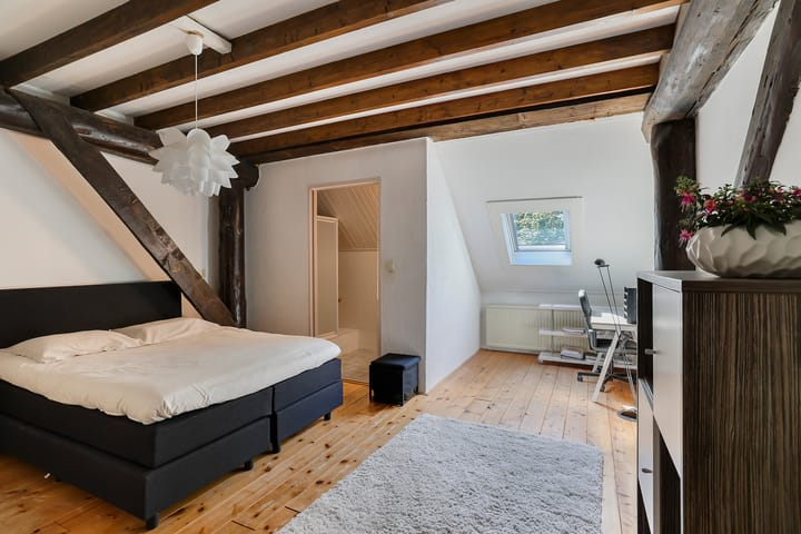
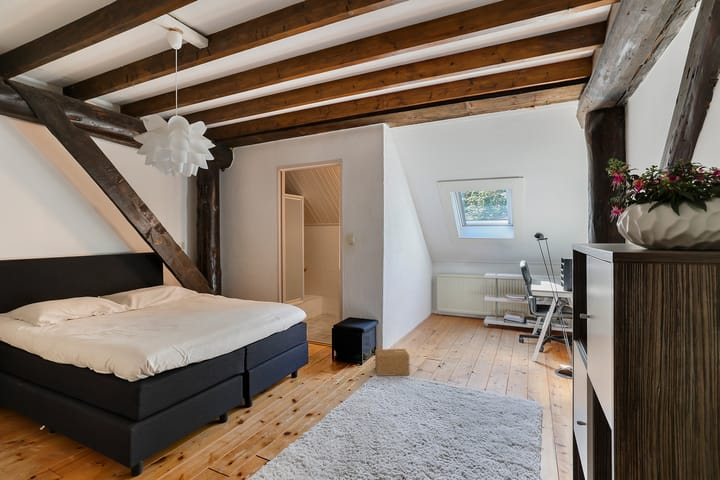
+ cardboard box [374,348,410,377]
